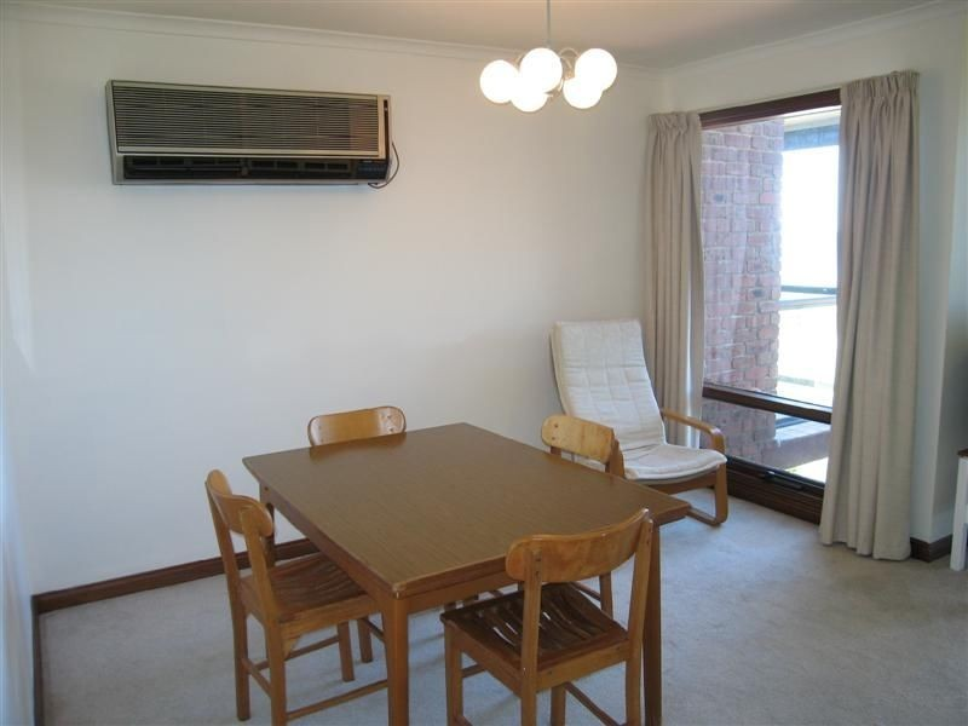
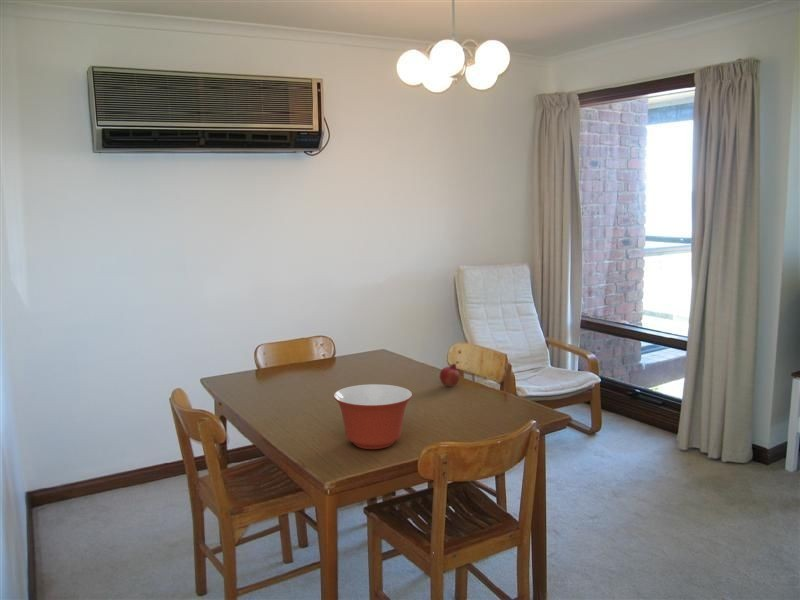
+ mixing bowl [332,383,413,450]
+ fruit [439,363,460,387]
